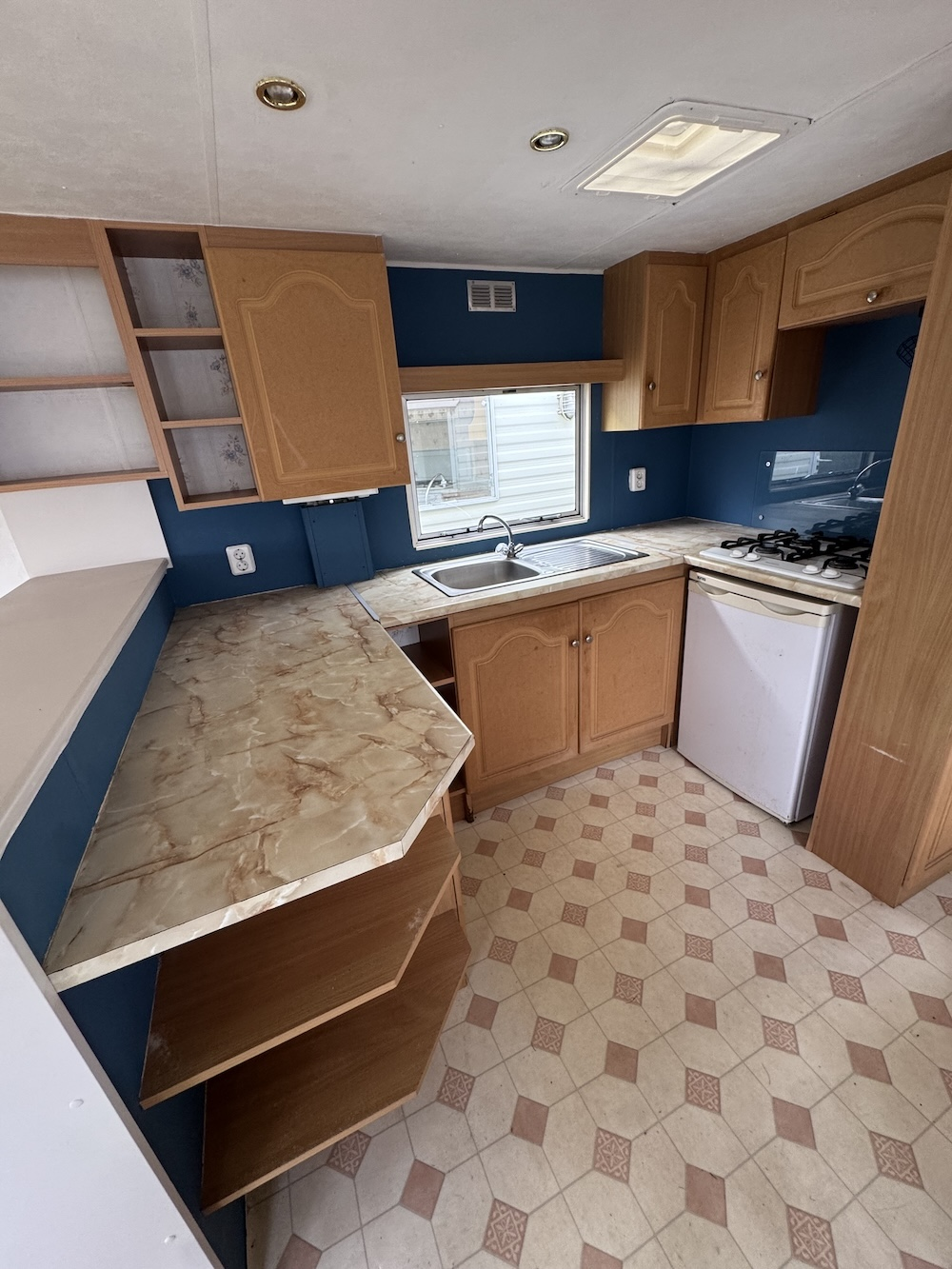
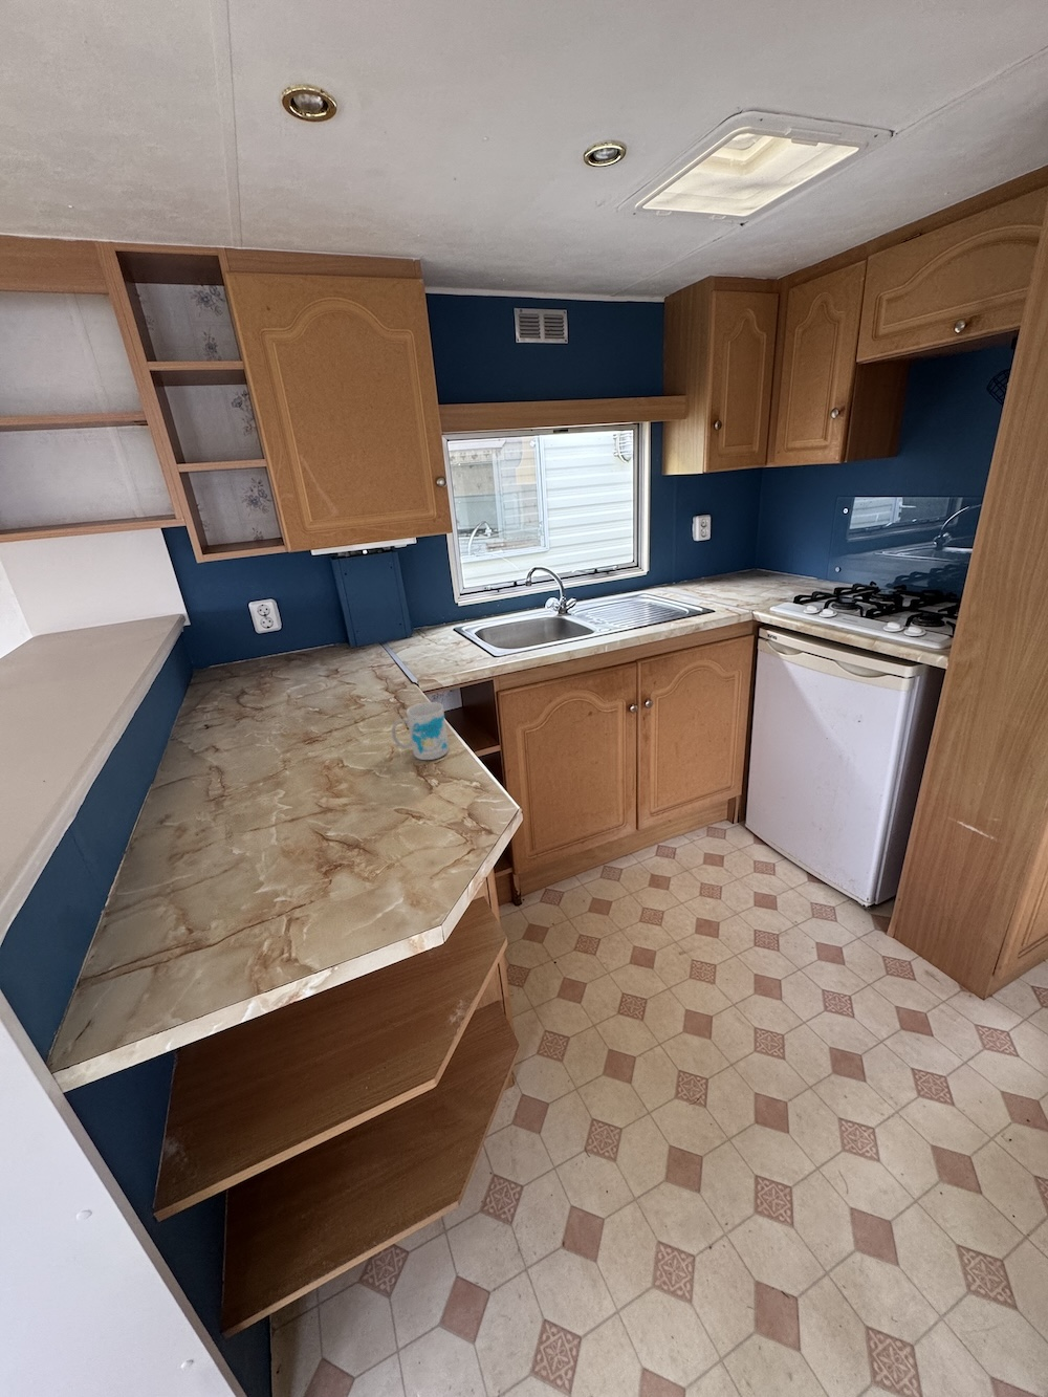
+ mug [391,701,449,761]
